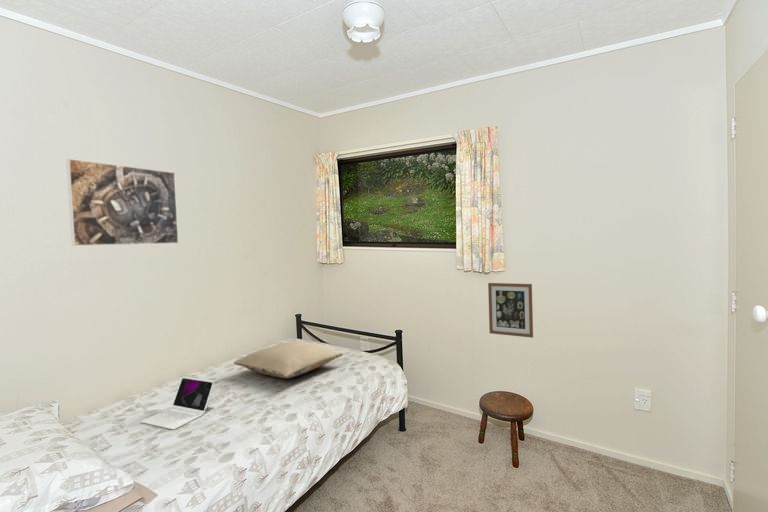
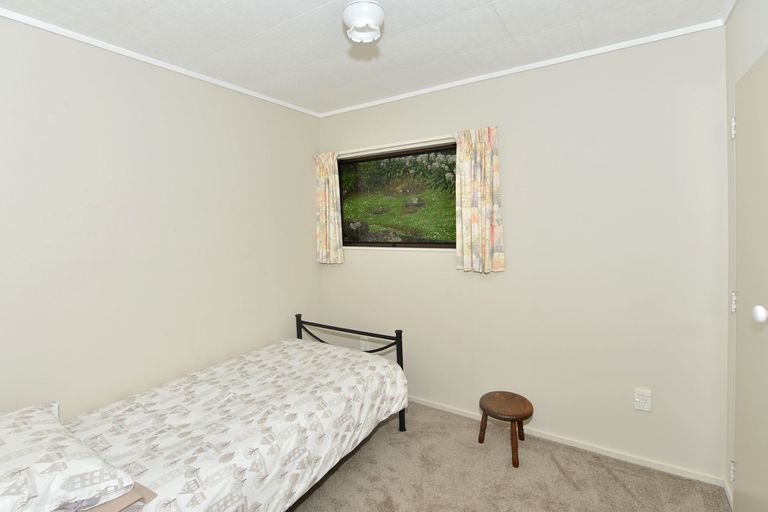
- wall art [487,282,534,338]
- pillow [233,340,344,379]
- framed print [65,158,180,247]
- laptop [140,375,215,430]
